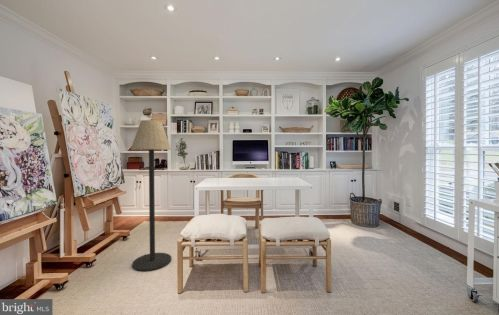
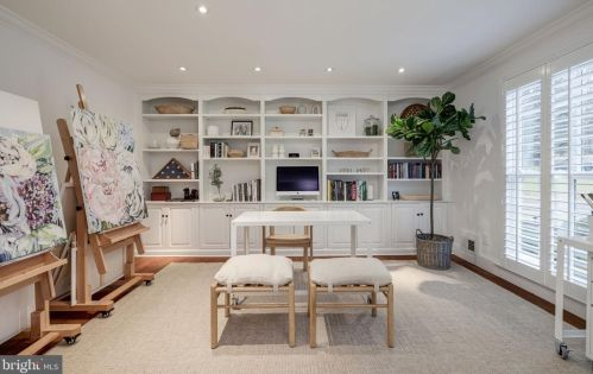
- floor lamp [130,119,172,272]
